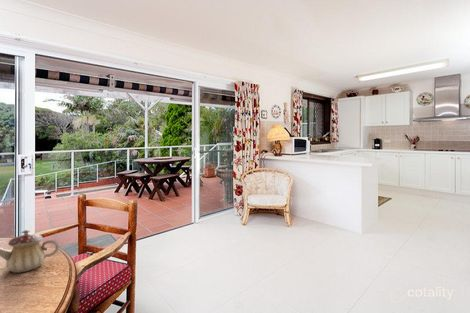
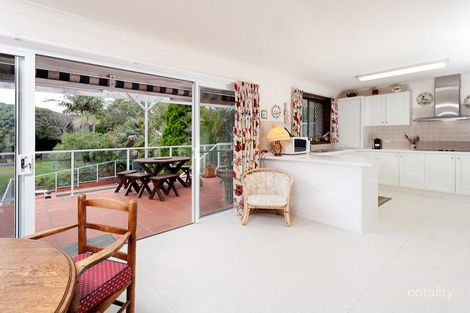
- teapot [0,229,60,274]
